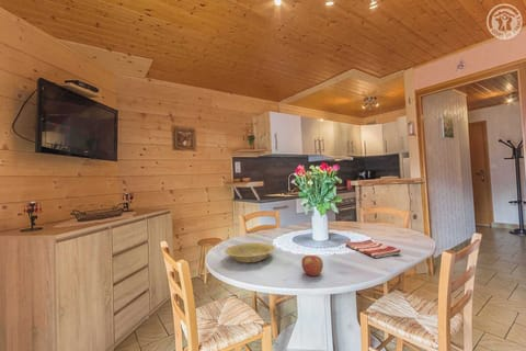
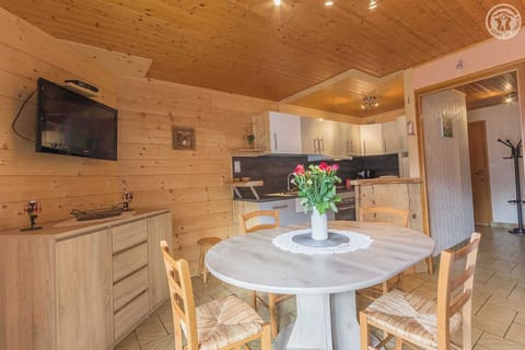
- bowl [224,242,276,263]
- apple [300,254,324,278]
- dish towel [345,238,402,259]
